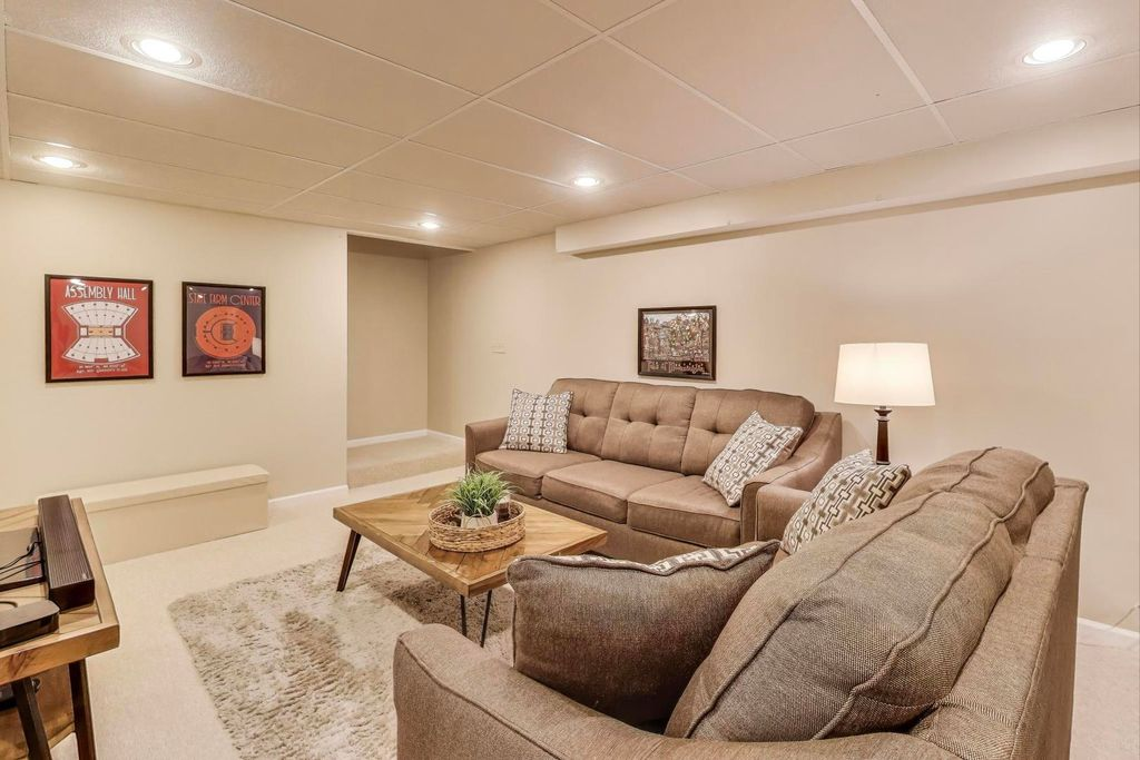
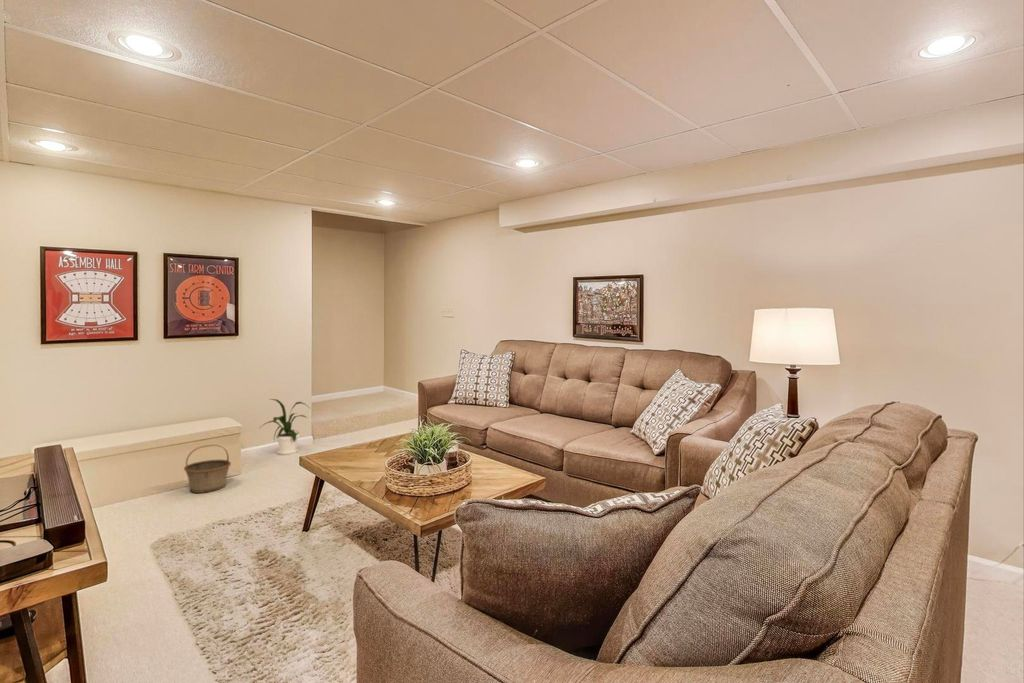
+ house plant [260,398,311,456]
+ basket [183,444,232,494]
